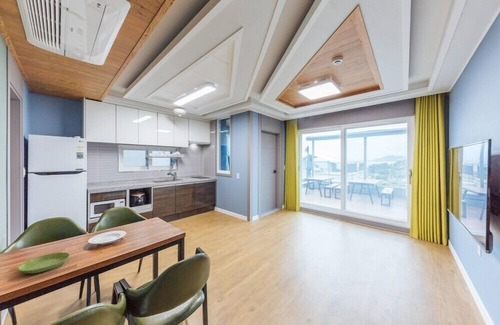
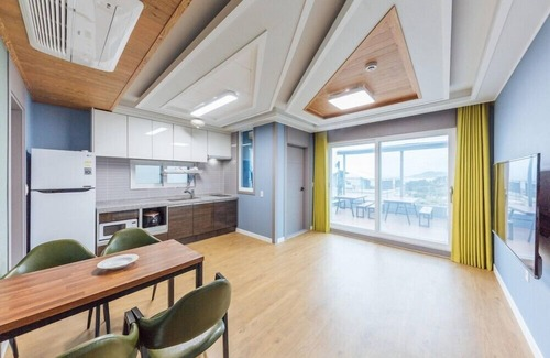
- saucer [17,251,71,275]
